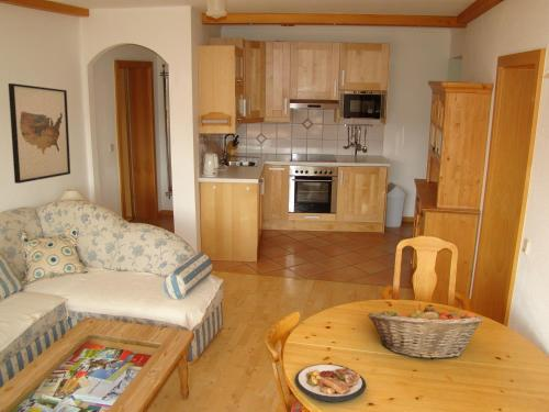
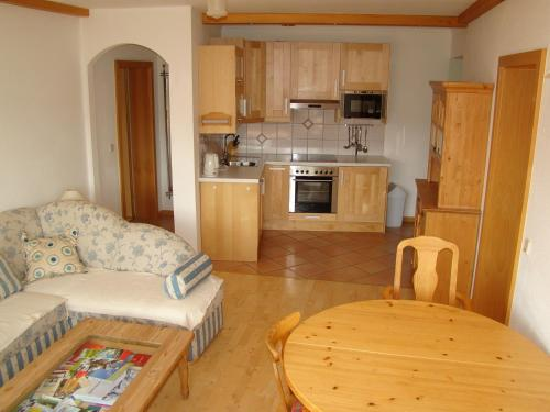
- plate [294,363,367,403]
- fruit basket [367,303,485,360]
- wall art [8,82,71,185]
